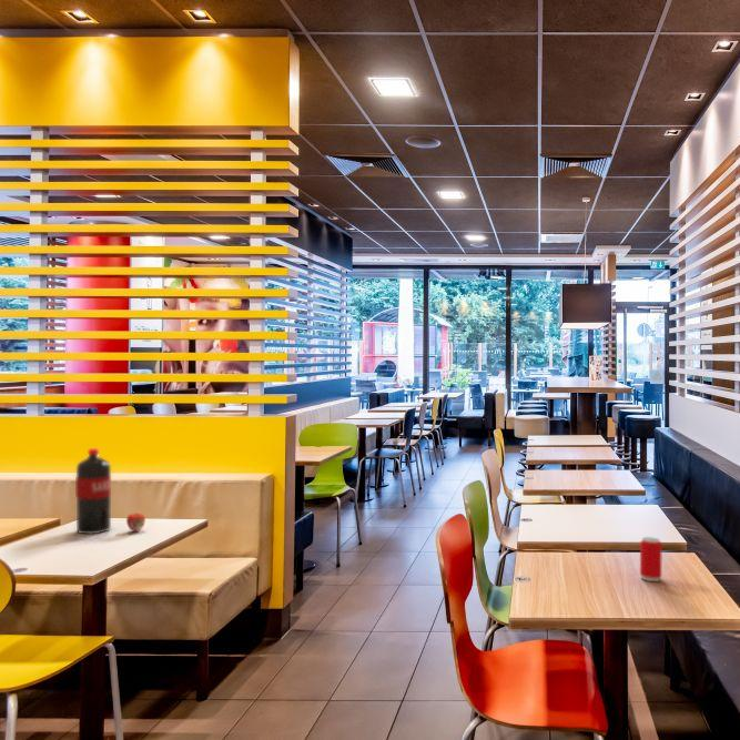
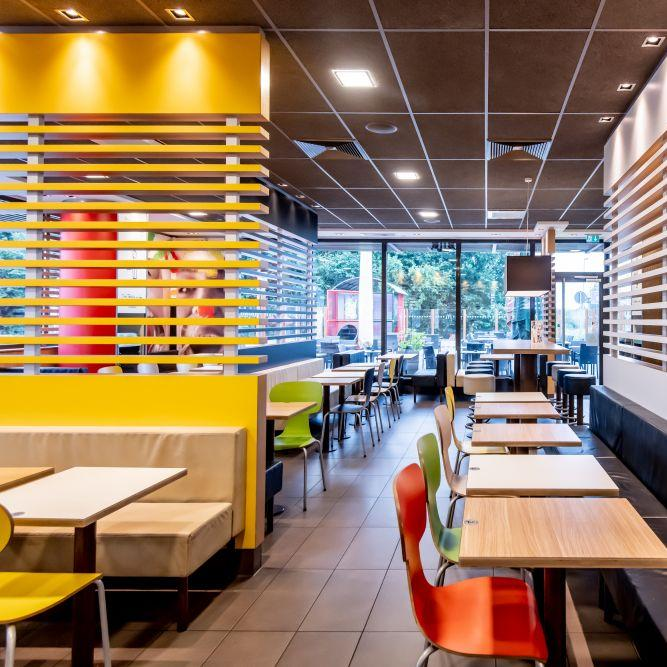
- apple [125,511,146,533]
- pop [74,447,112,535]
- beverage can [639,536,663,582]
